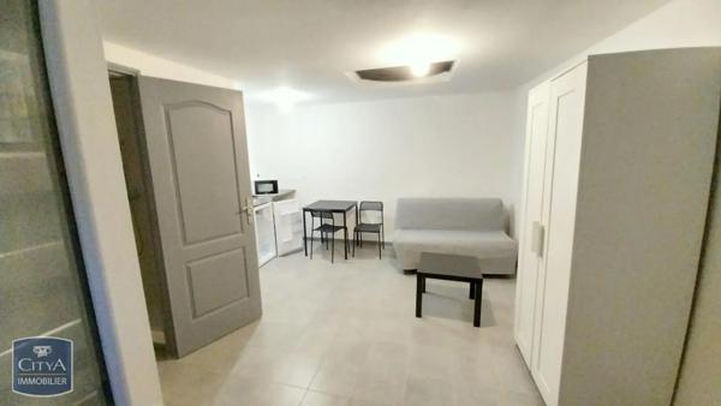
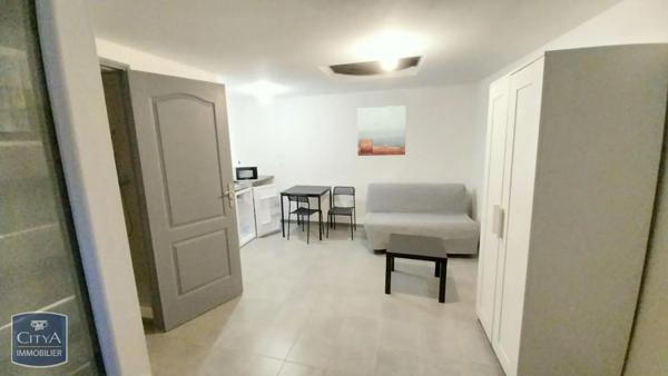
+ wall art [356,105,407,157]
